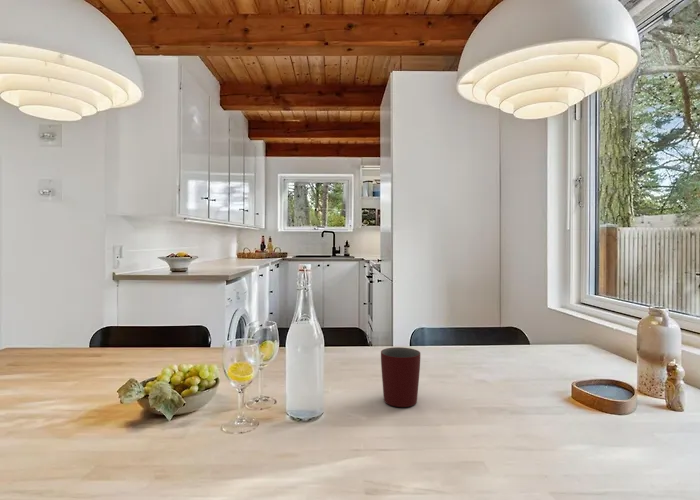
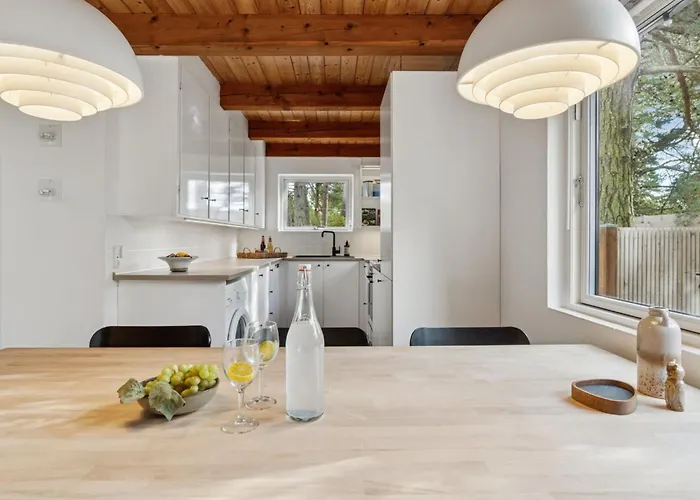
- mug [380,346,421,408]
